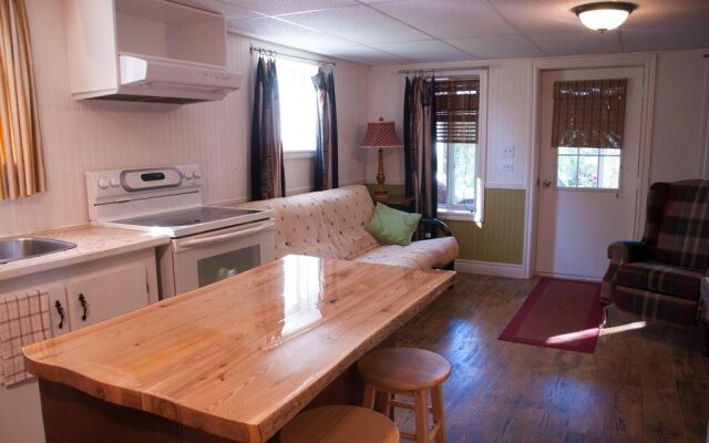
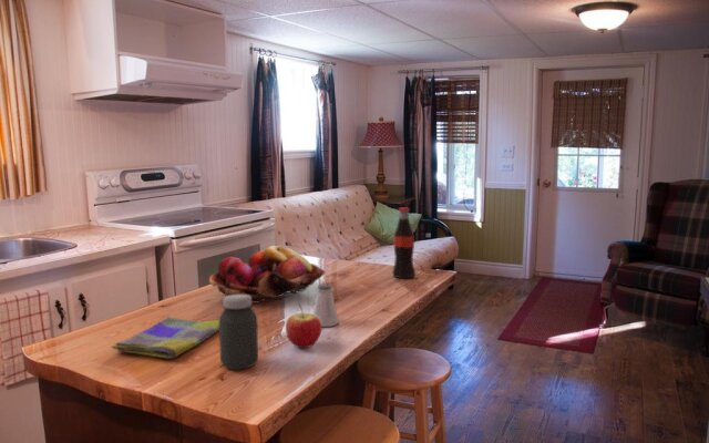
+ saltshaker [312,284,340,328]
+ bottle [391,206,417,279]
+ dish towel [111,316,219,360]
+ jar [218,295,259,371]
+ apple [285,302,322,349]
+ fruit basket [208,245,327,305]
